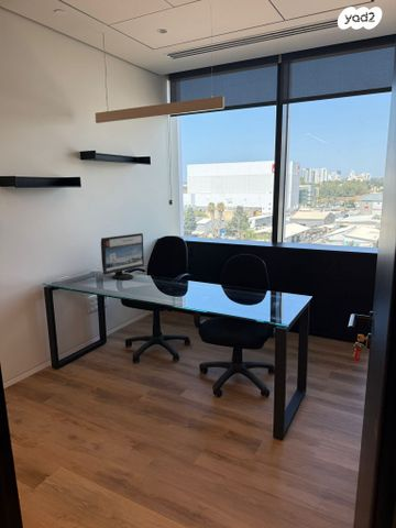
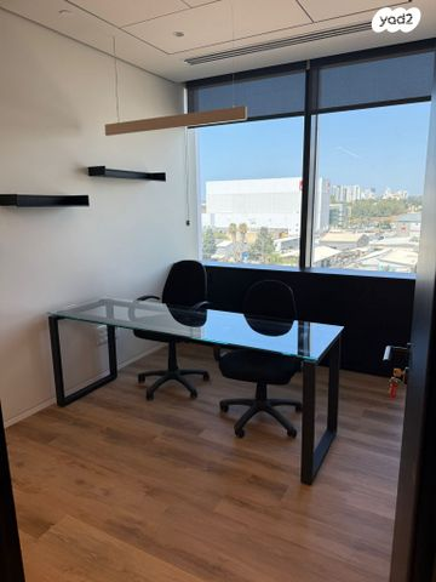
- computer monitor [100,232,145,280]
